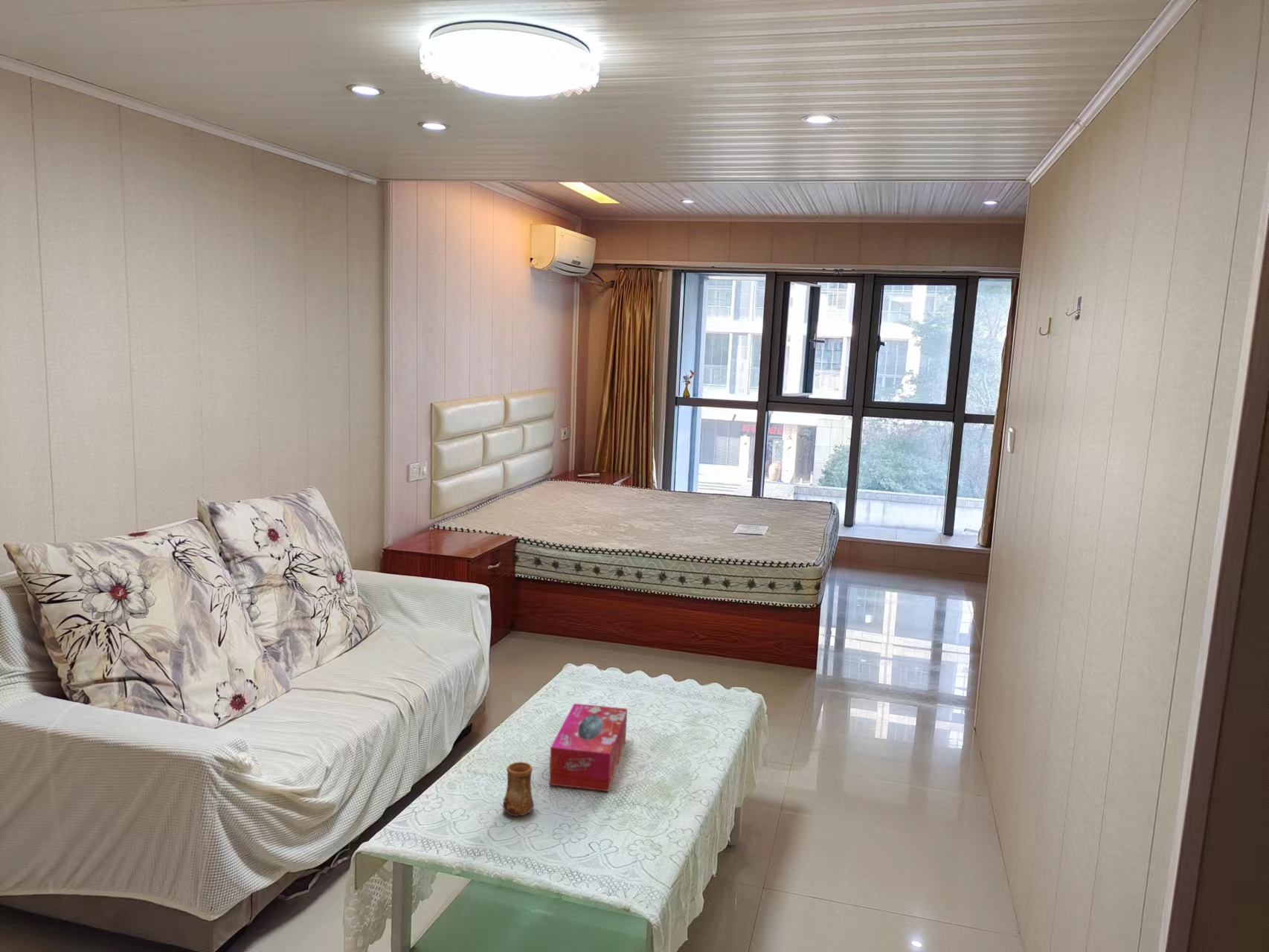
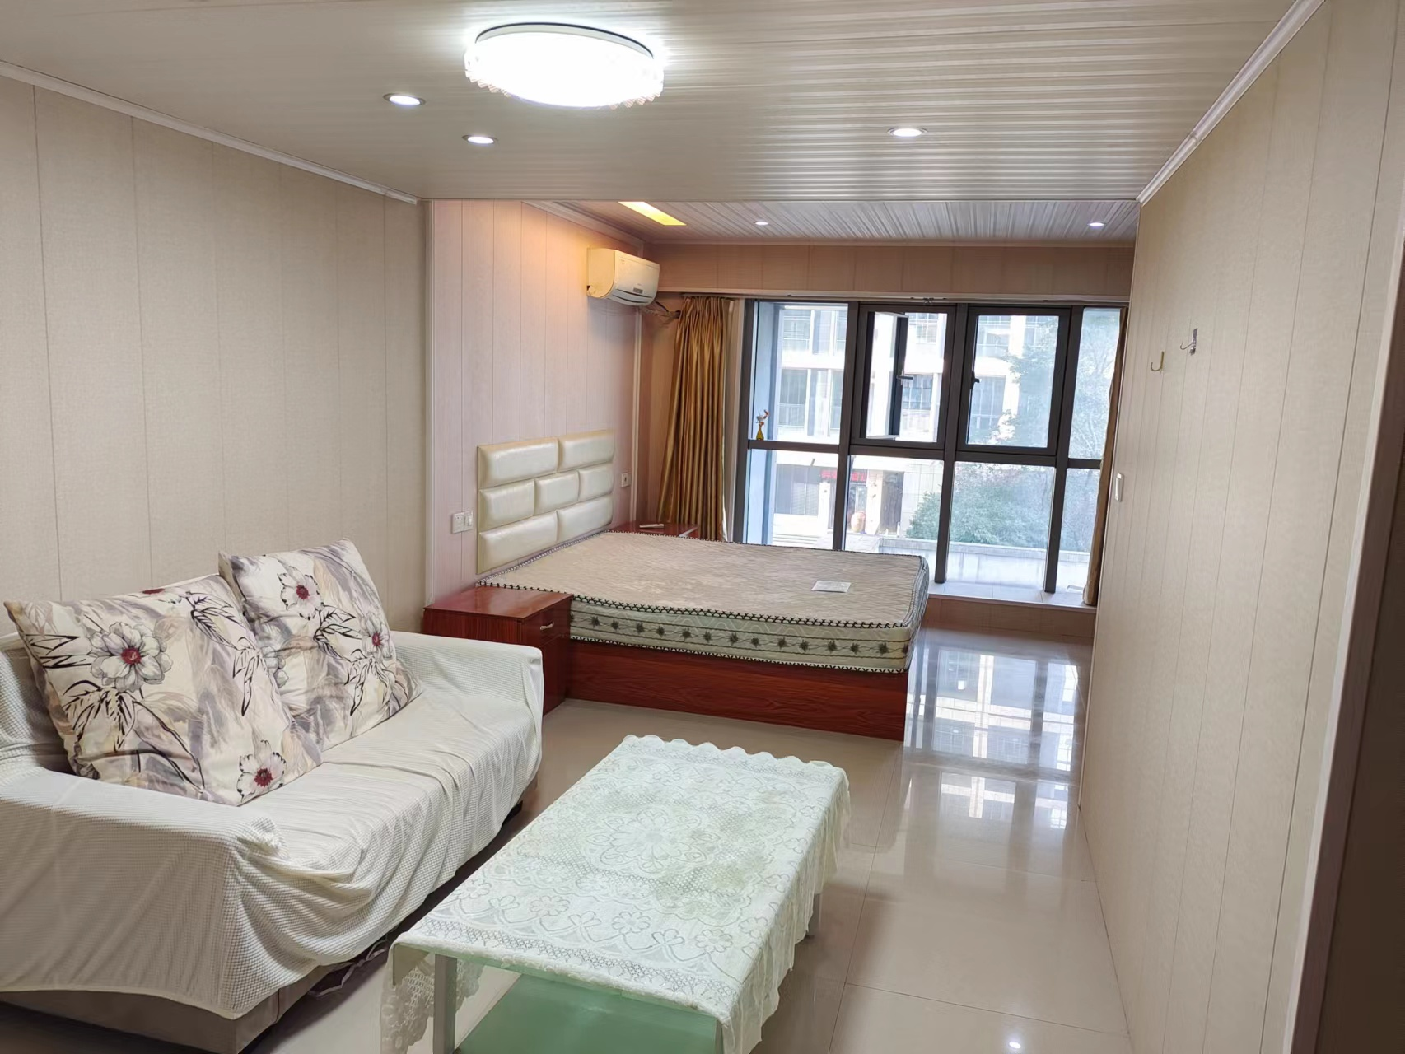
- cup [502,761,535,817]
- tissue box [548,703,628,792]
